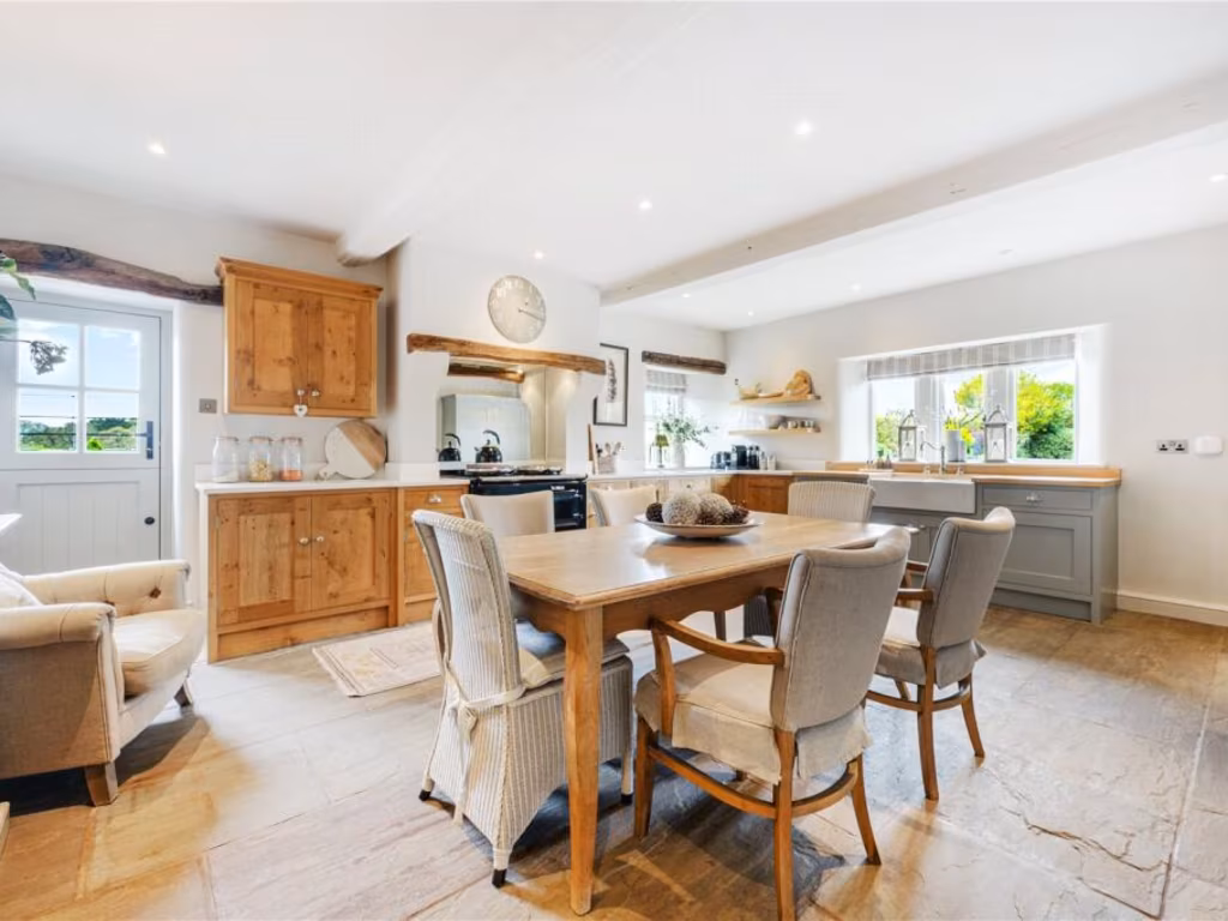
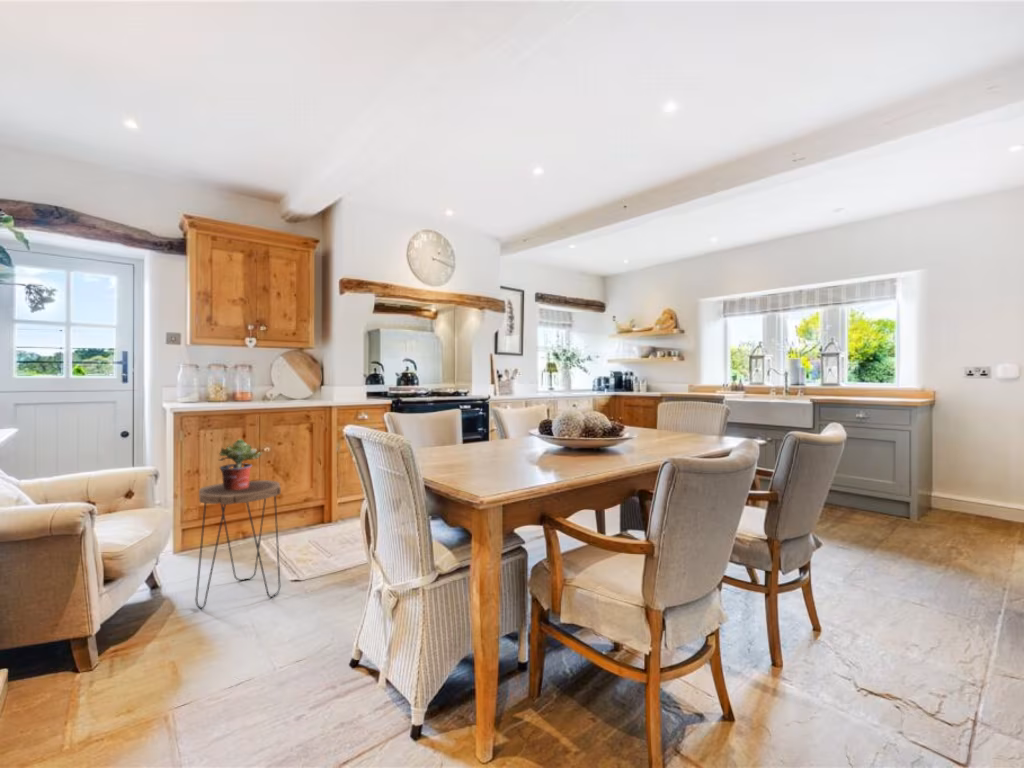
+ side table [194,479,282,610]
+ potted plant [218,438,263,490]
